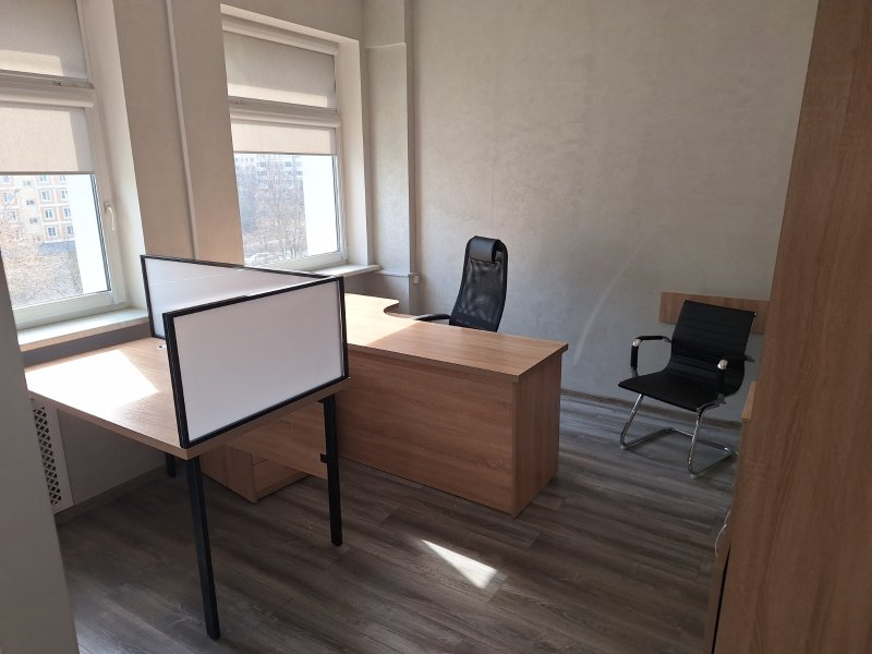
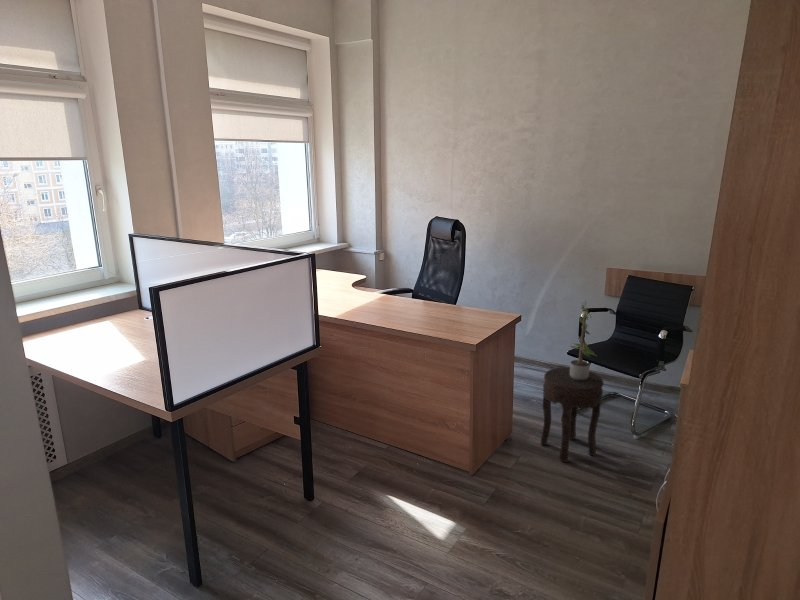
+ potted plant [569,297,597,381]
+ side table [539,367,604,463]
